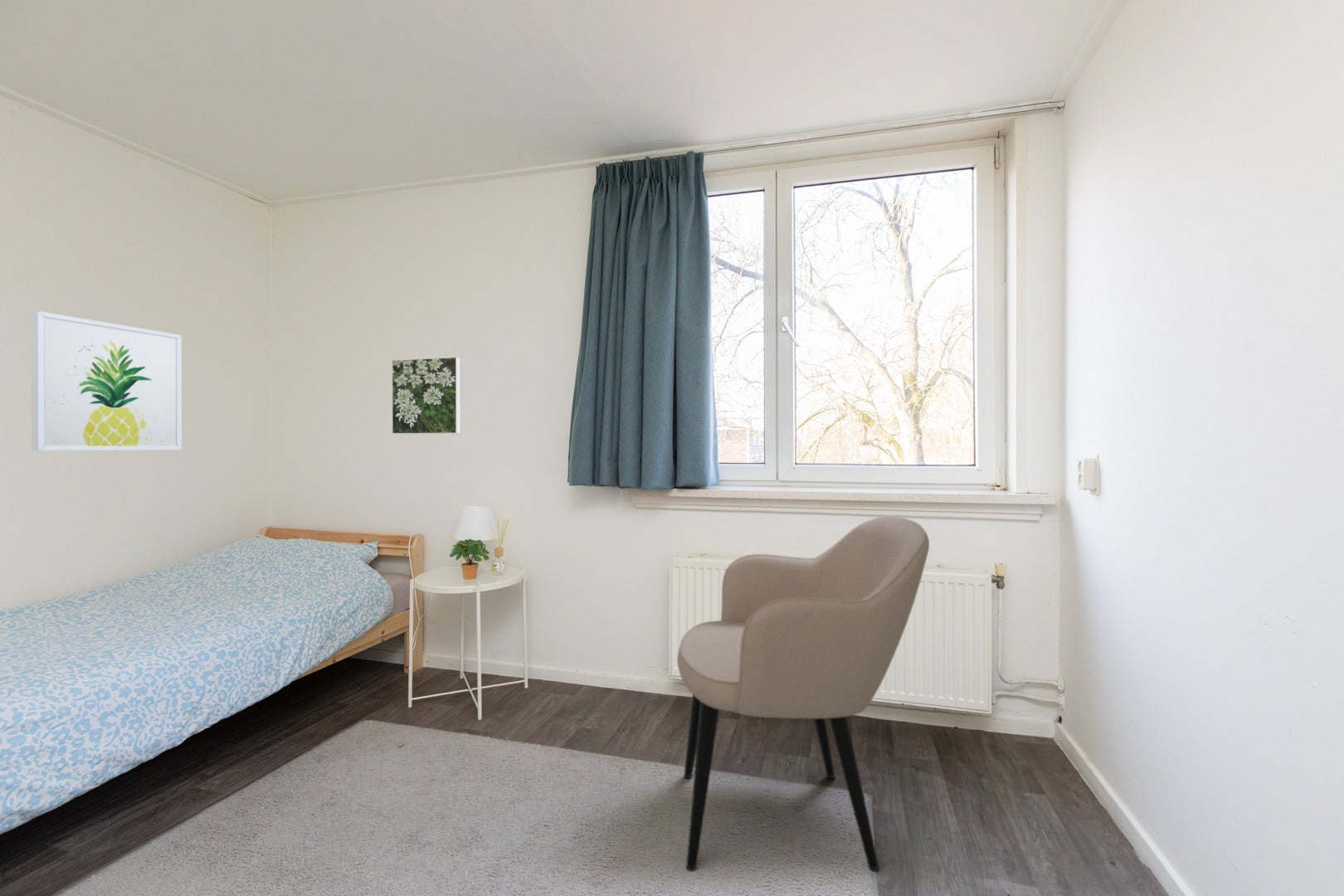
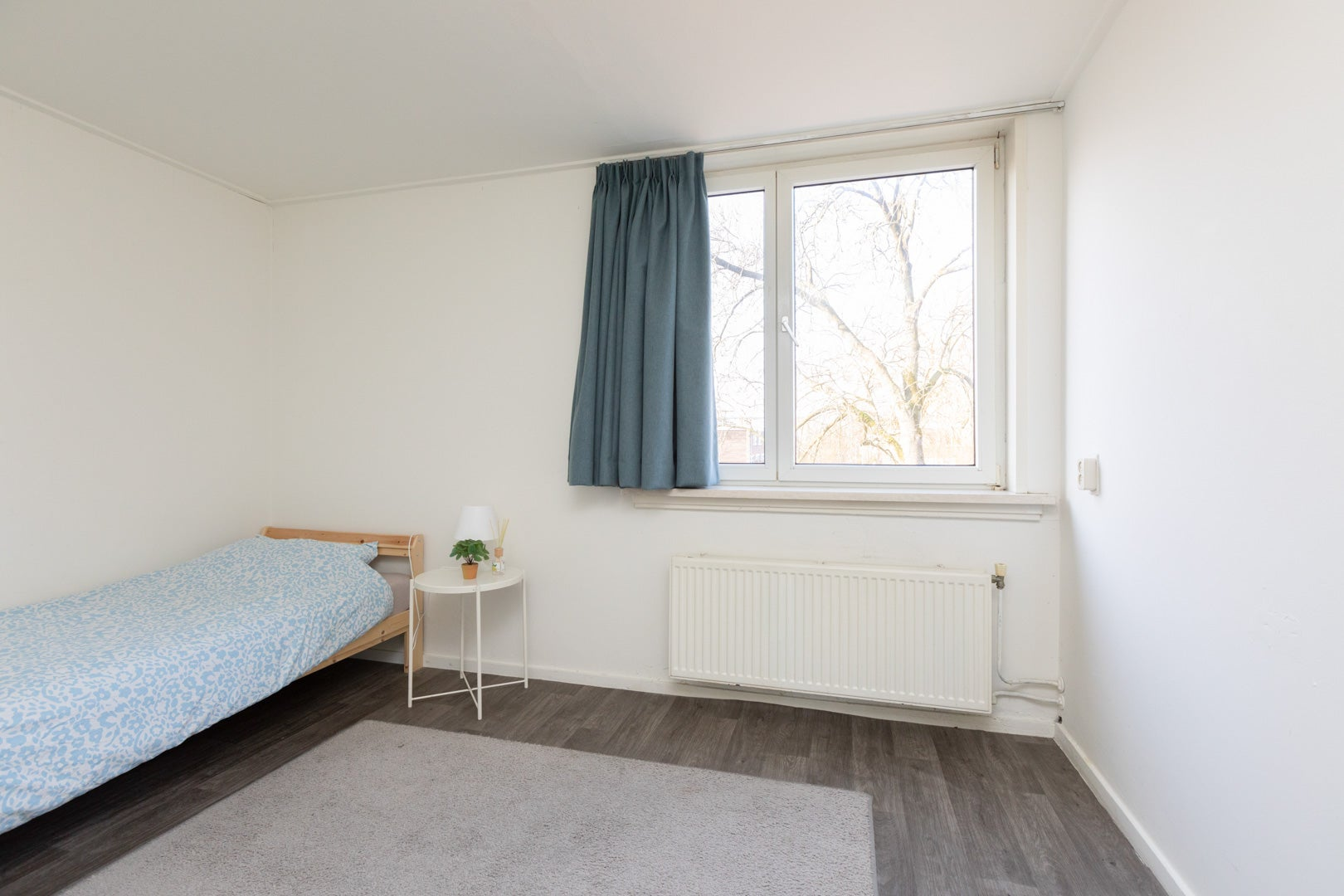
- armchair [676,516,930,873]
- wall art [31,310,183,451]
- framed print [391,356,461,435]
